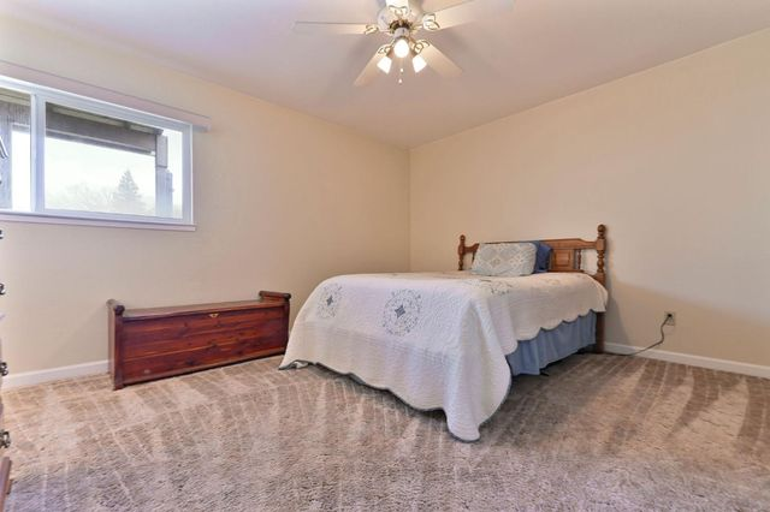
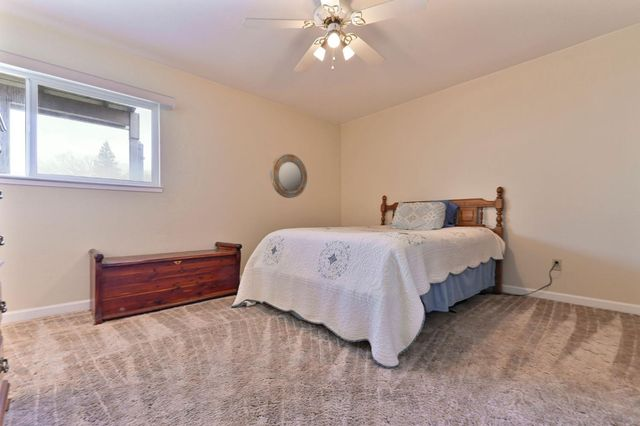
+ home mirror [269,153,308,199]
